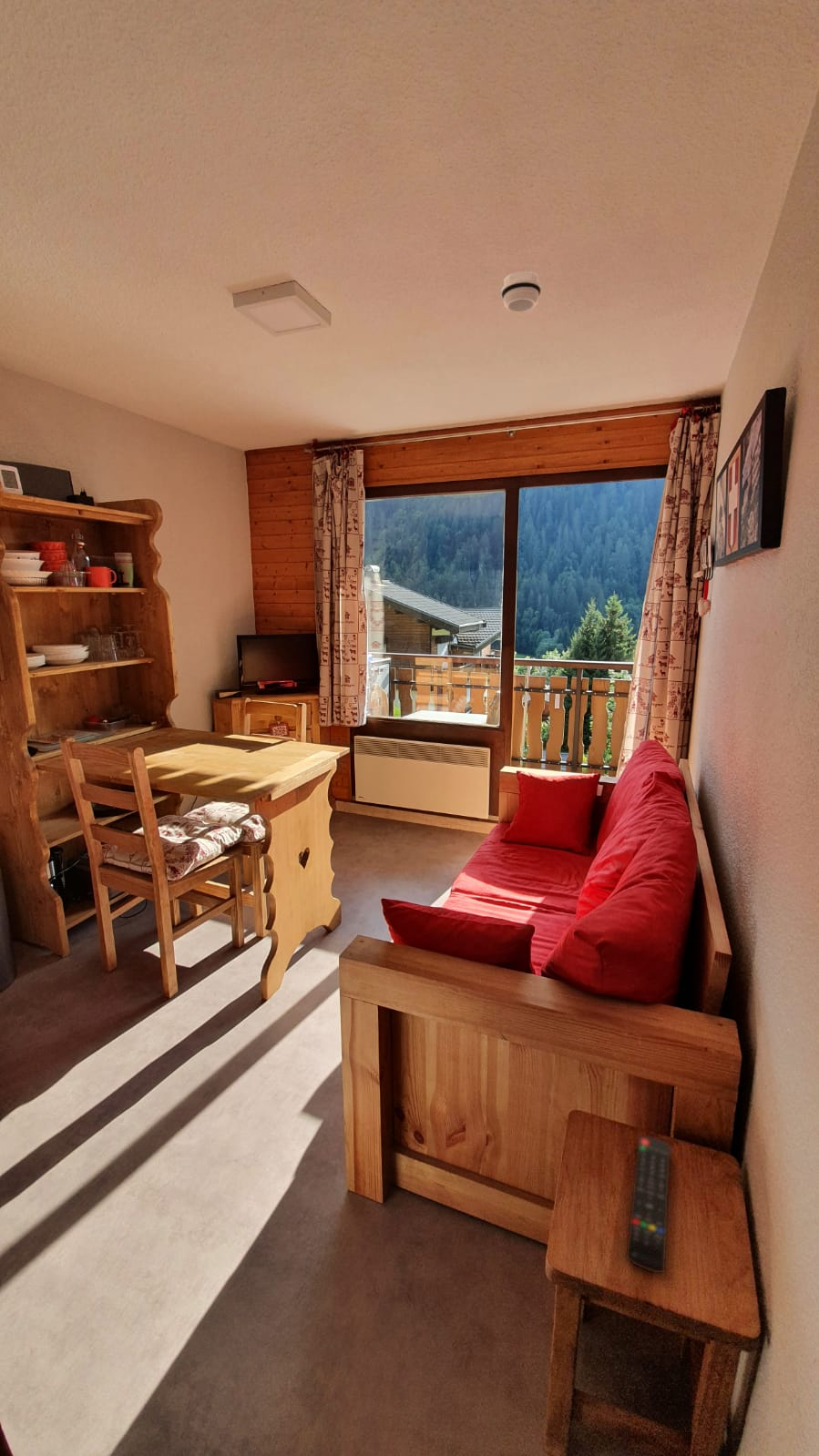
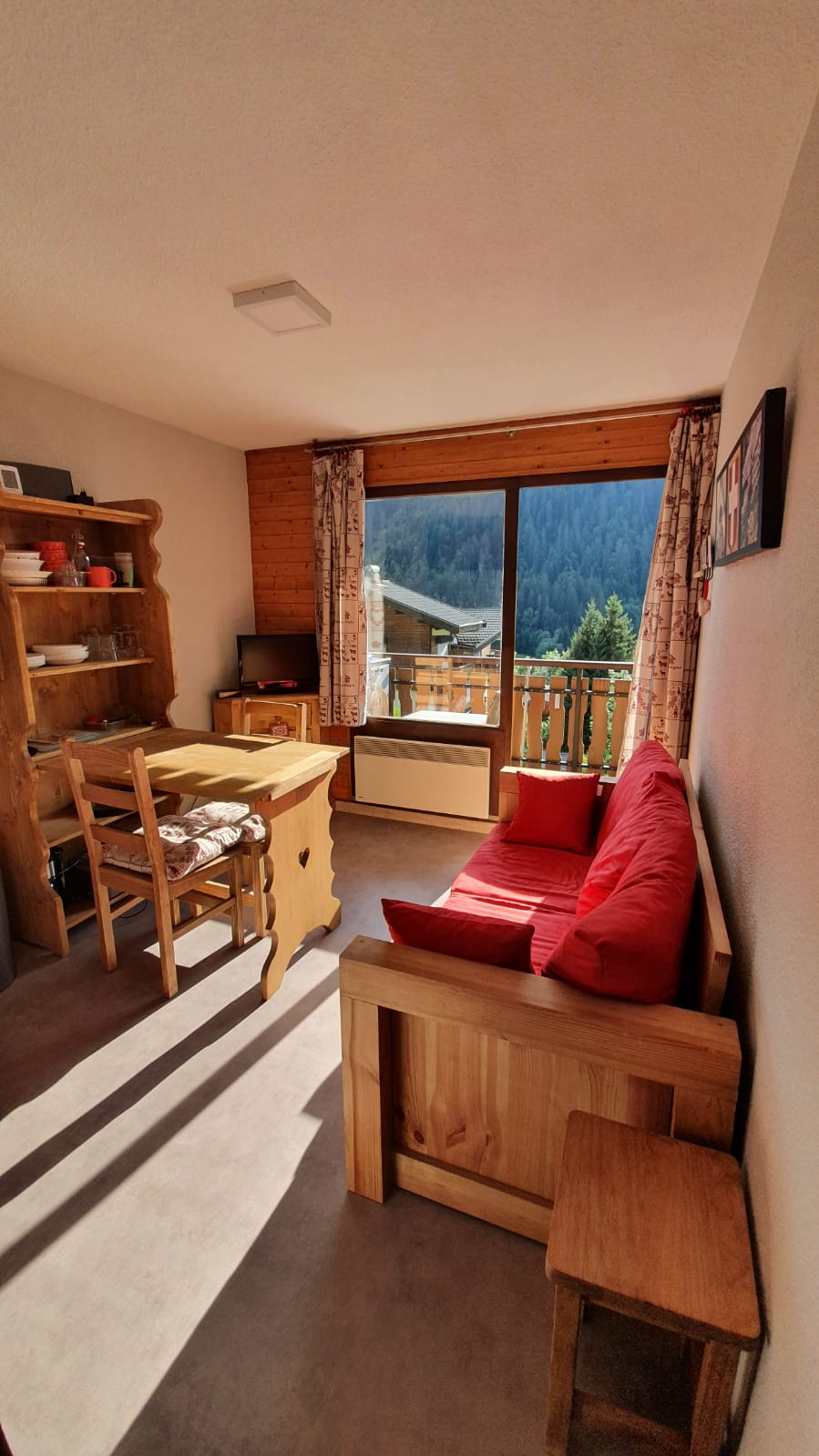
- smoke detector [500,270,542,313]
- remote control [625,1135,671,1274]
